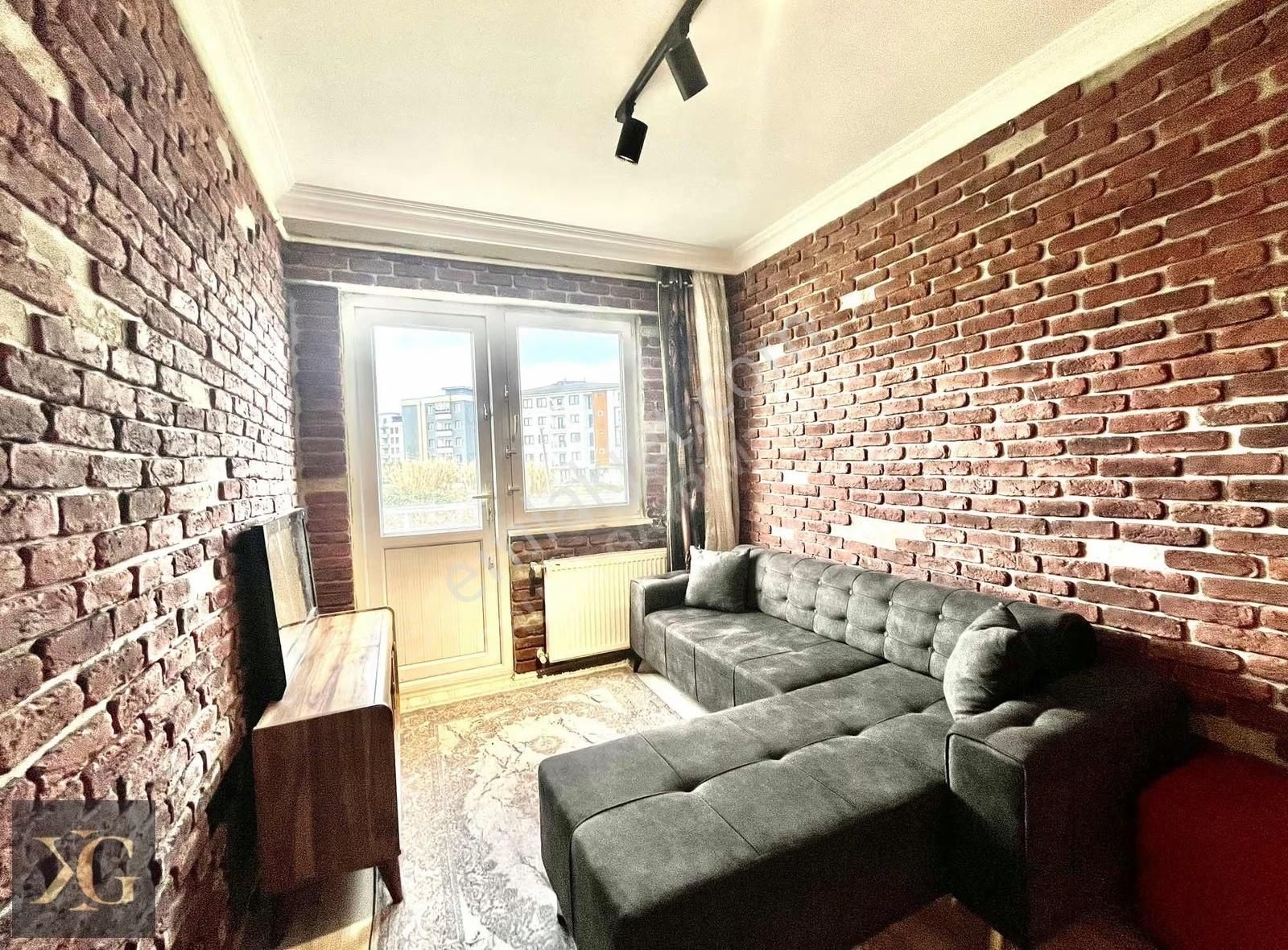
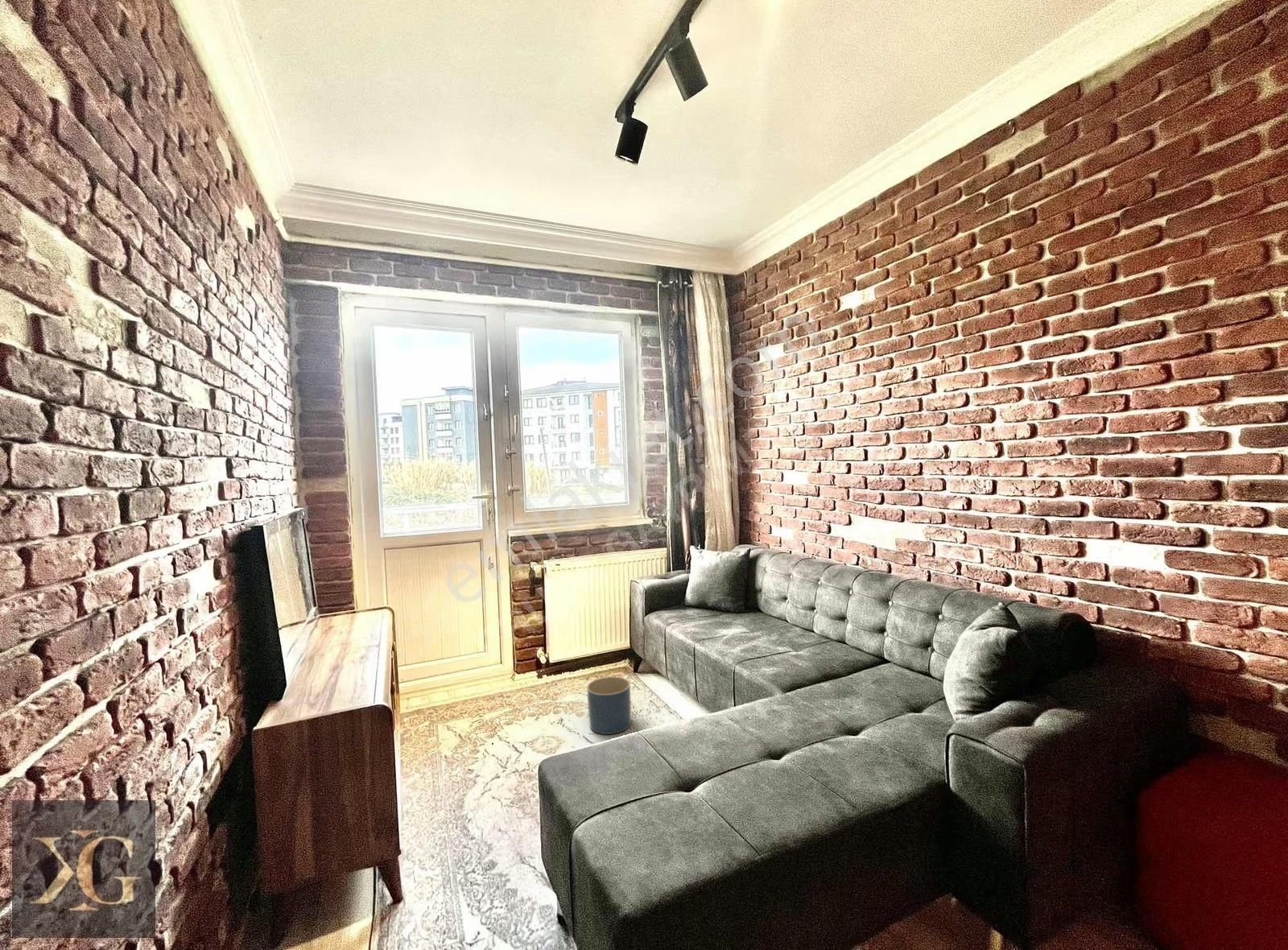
+ planter [586,675,632,735]
